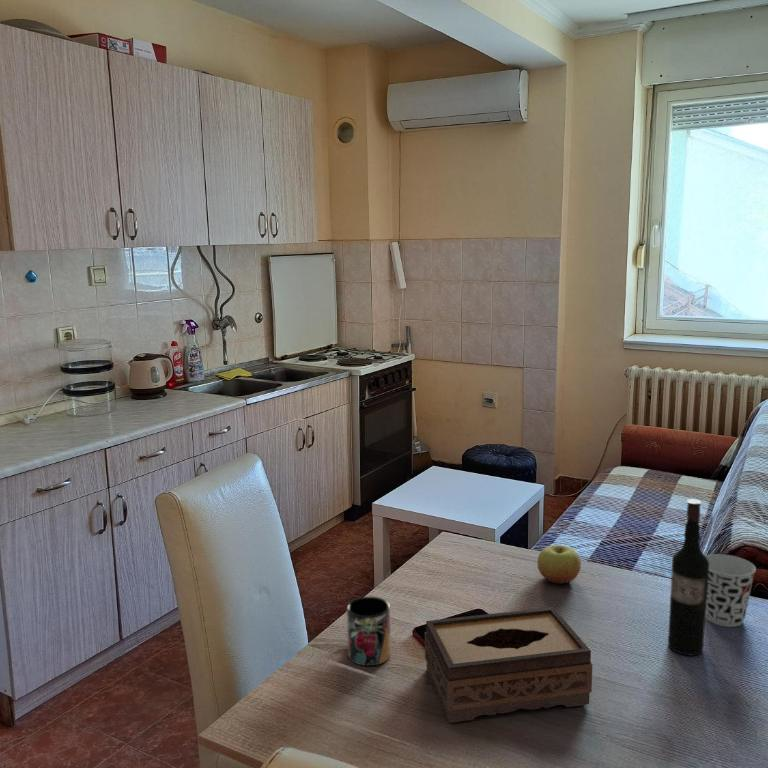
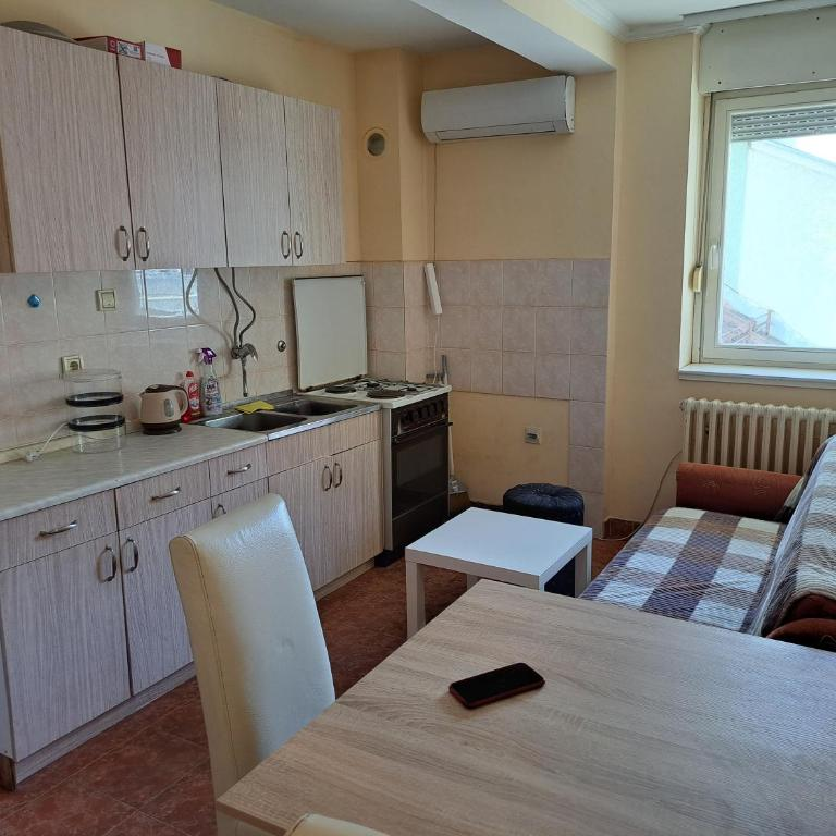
- cup [705,553,757,628]
- wine bottle [667,498,709,657]
- tissue box [424,606,593,724]
- mug [346,596,392,667]
- apple [536,544,582,584]
